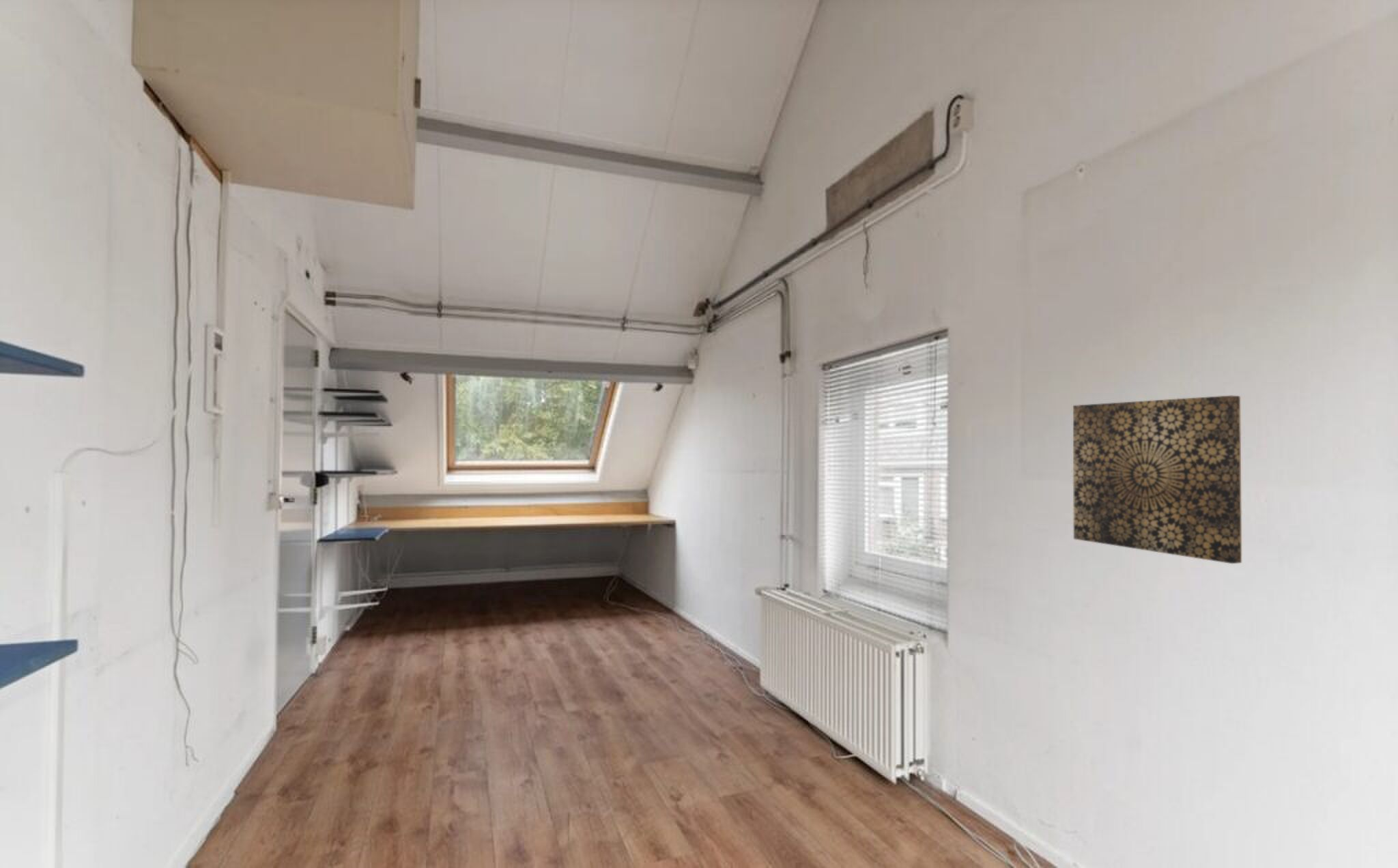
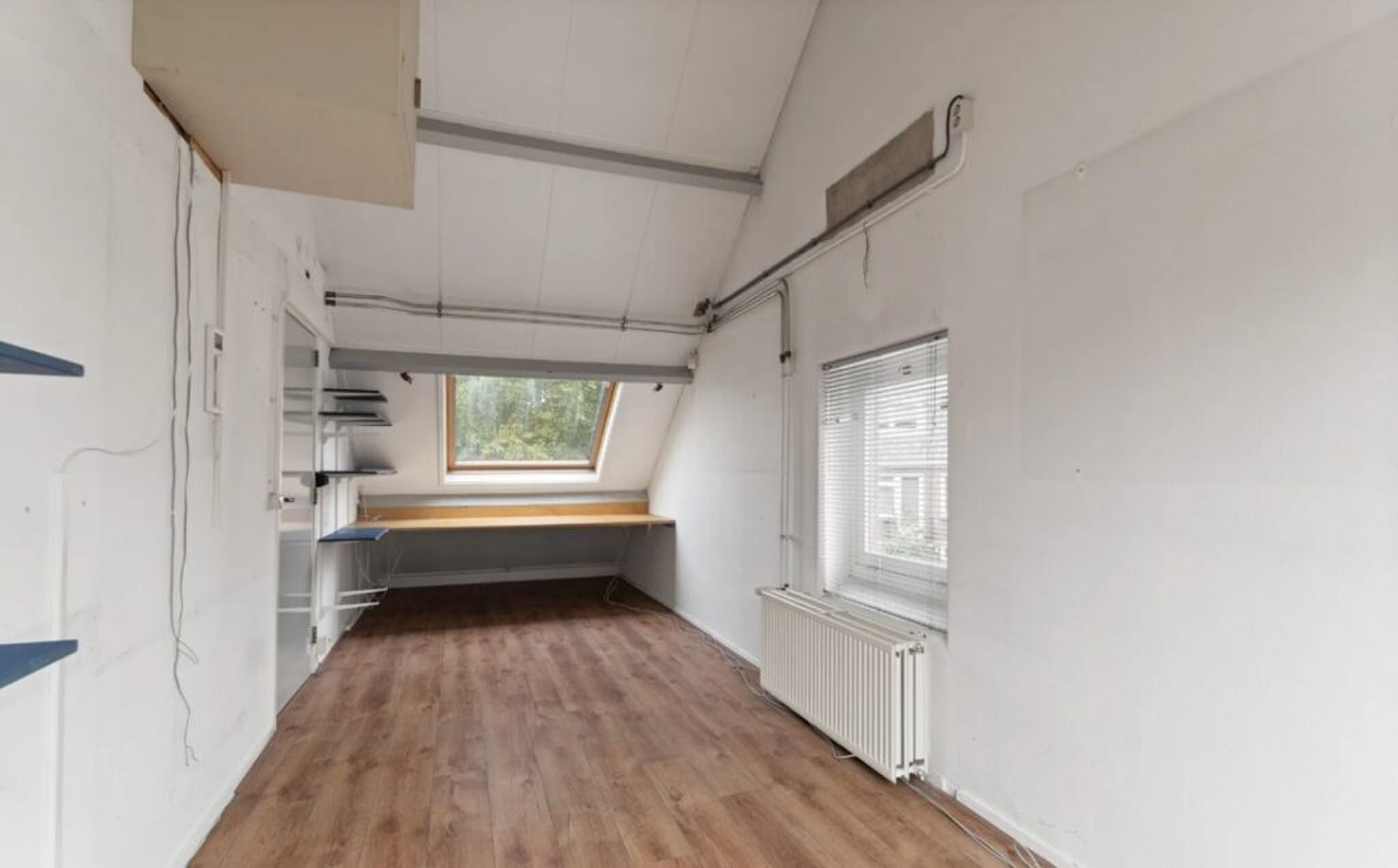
- wall art [1072,395,1242,564]
